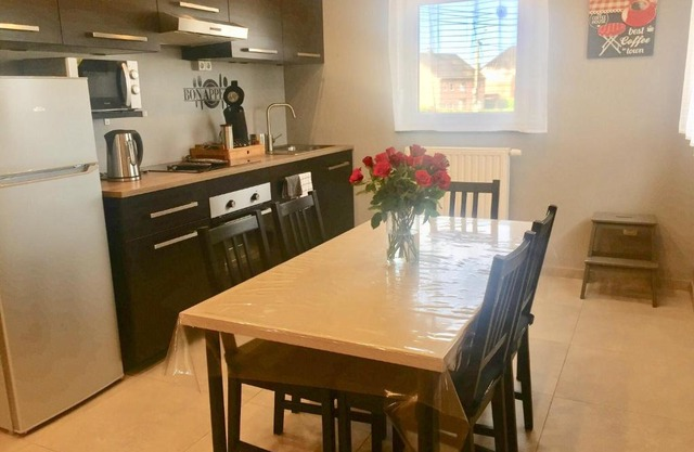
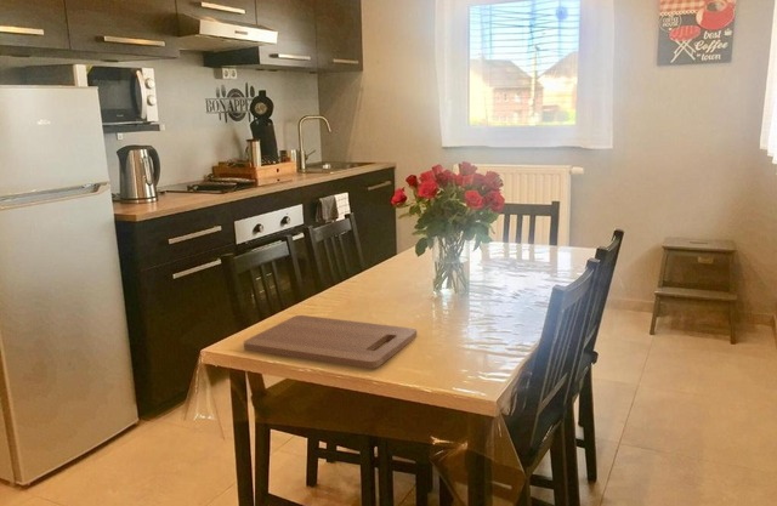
+ cutting board [243,314,418,370]
